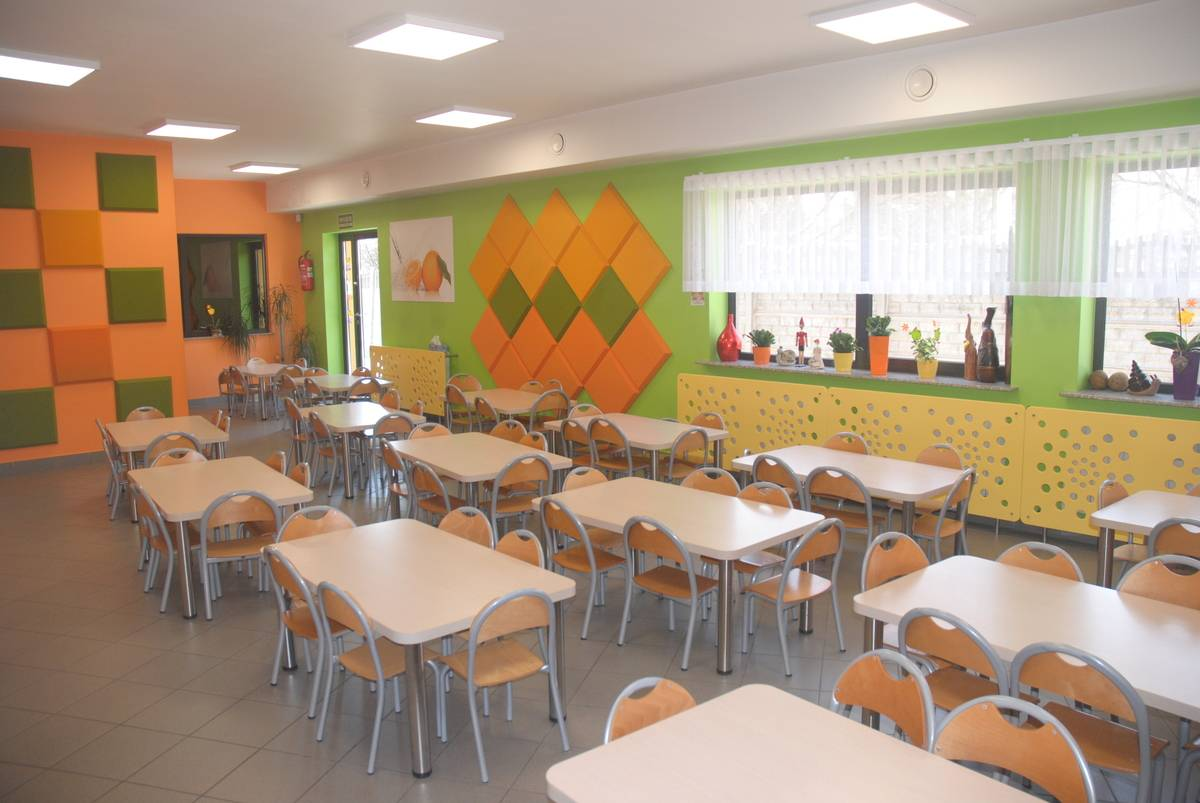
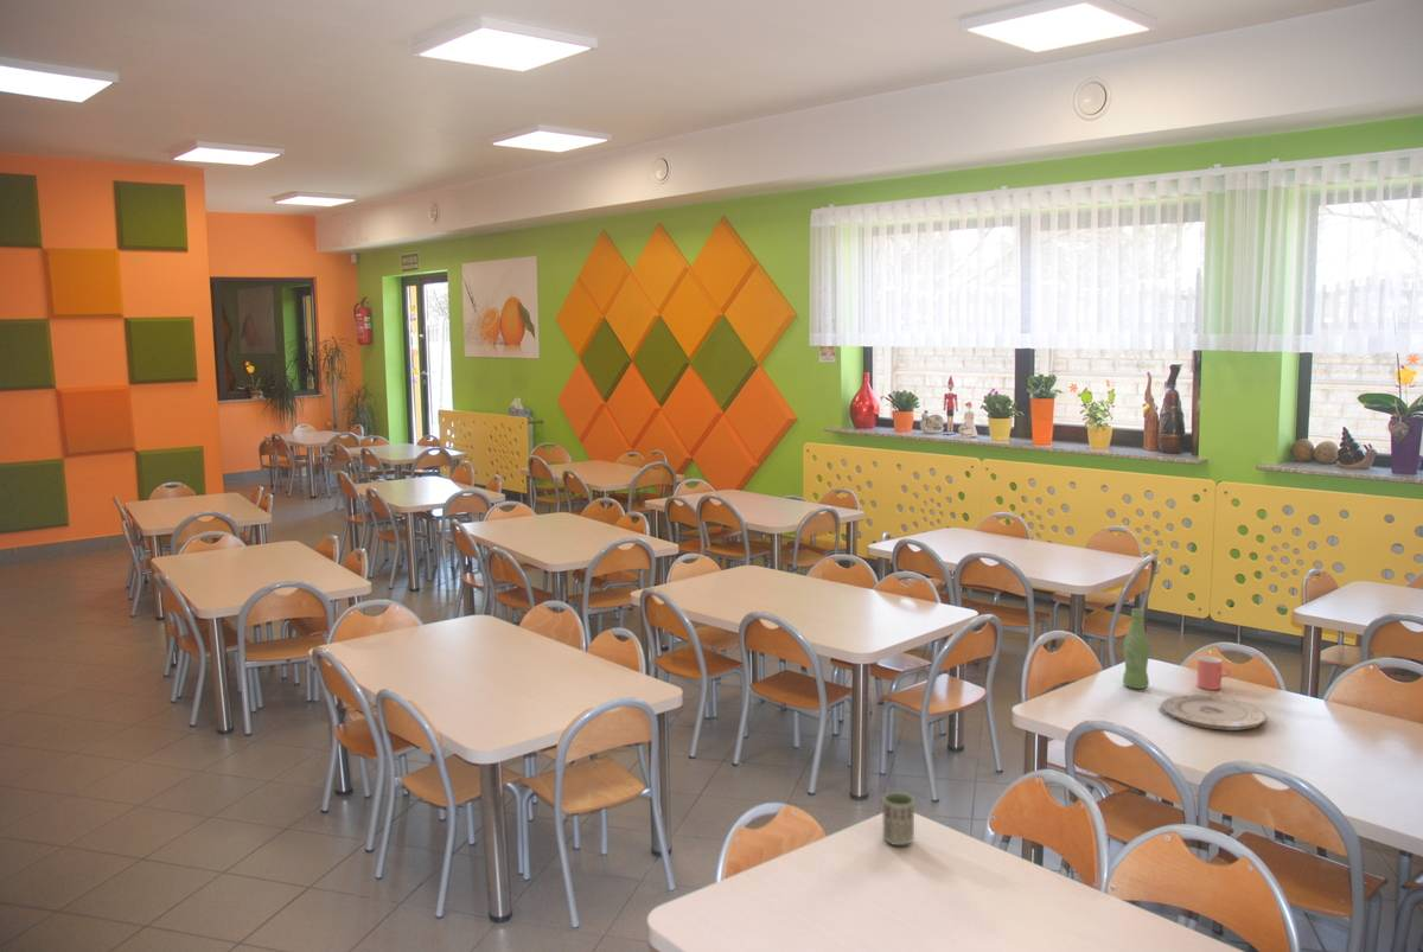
+ bottle [1122,607,1150,690]
+ cup [1197,656,1231,691]
+ plate [1160,695,1268,731]
+ cup [882,792,915,846]
